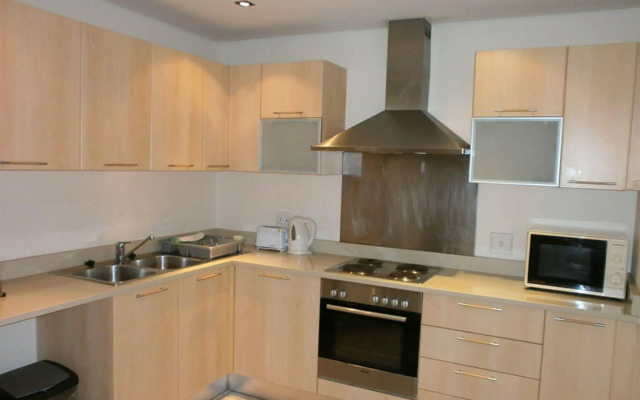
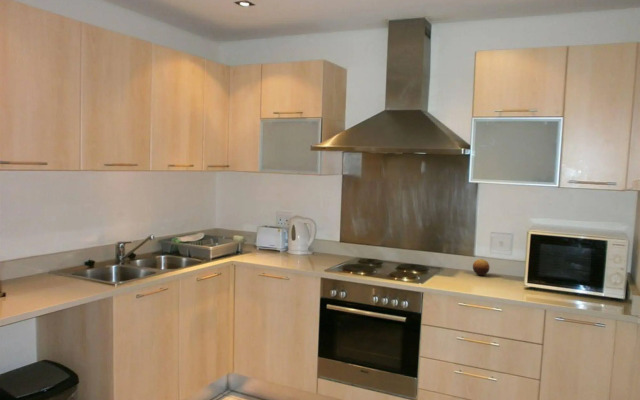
+ fruit [472,258,490,276]
